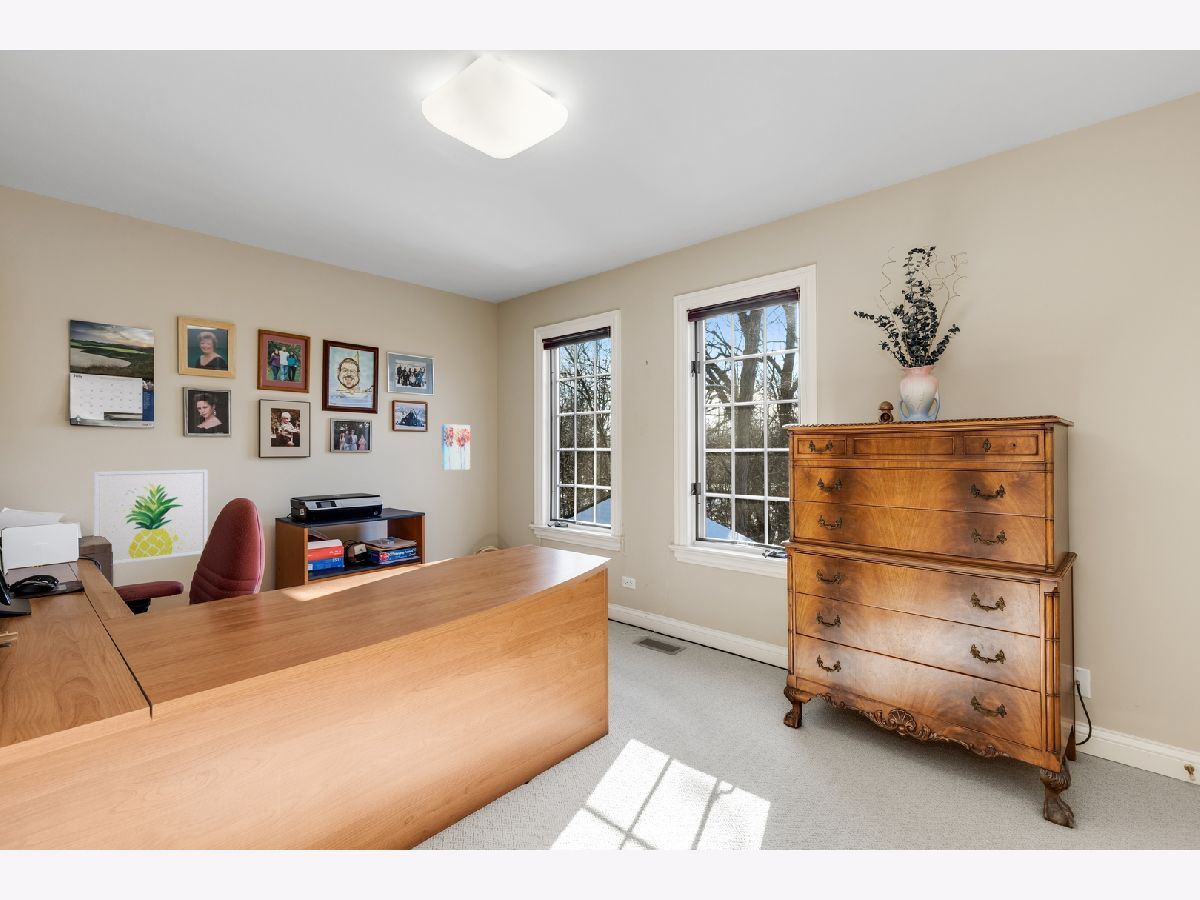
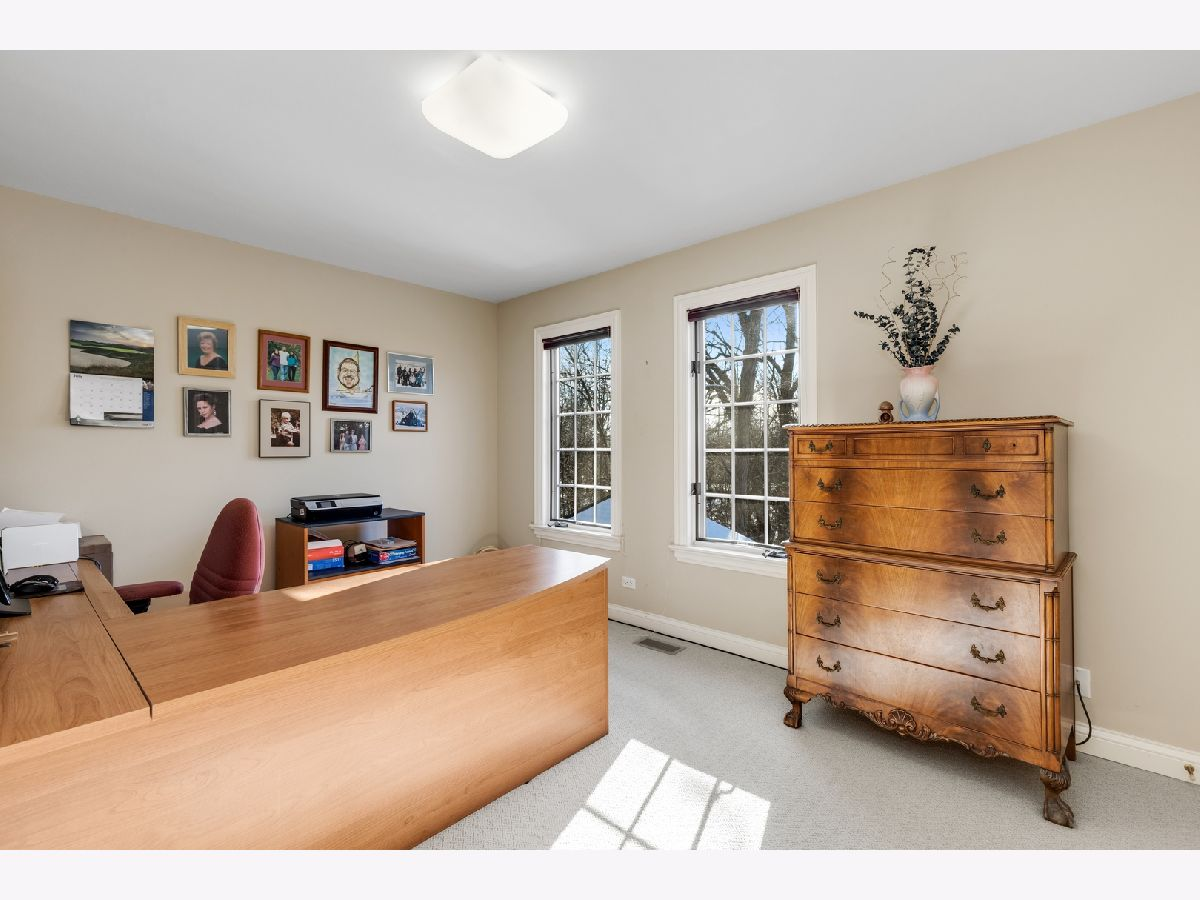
- wall art [441,423,471,471]
- wall art [93,469,209,565]
